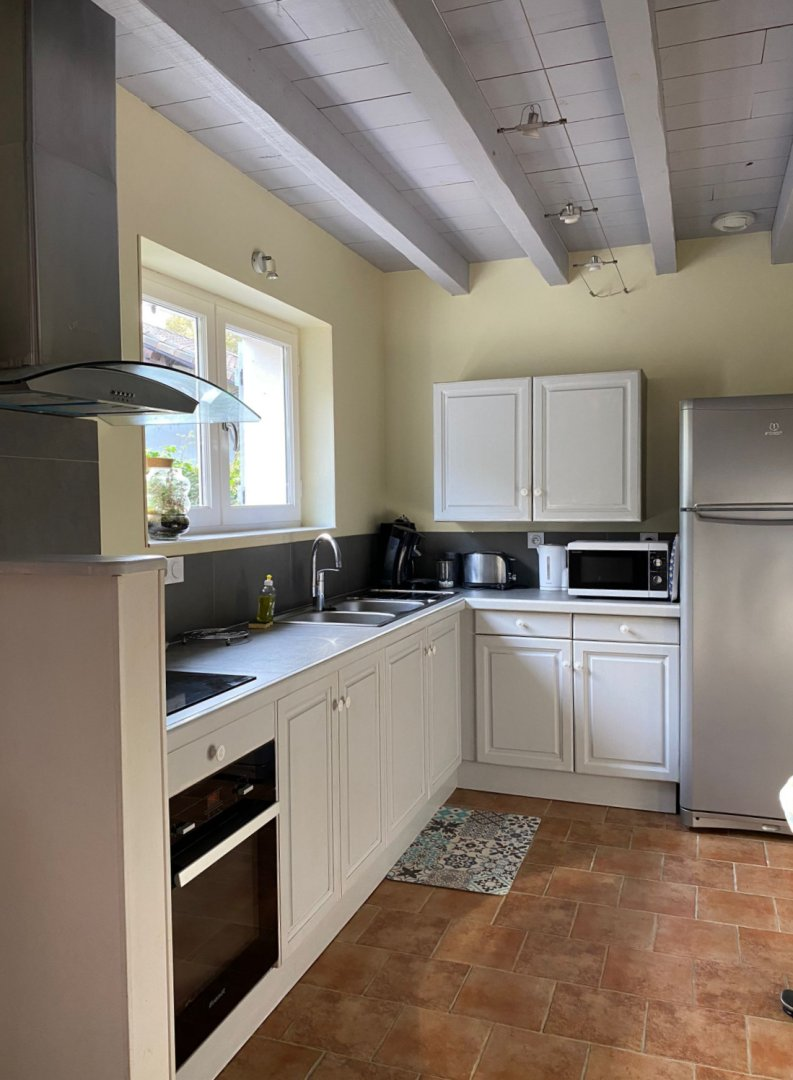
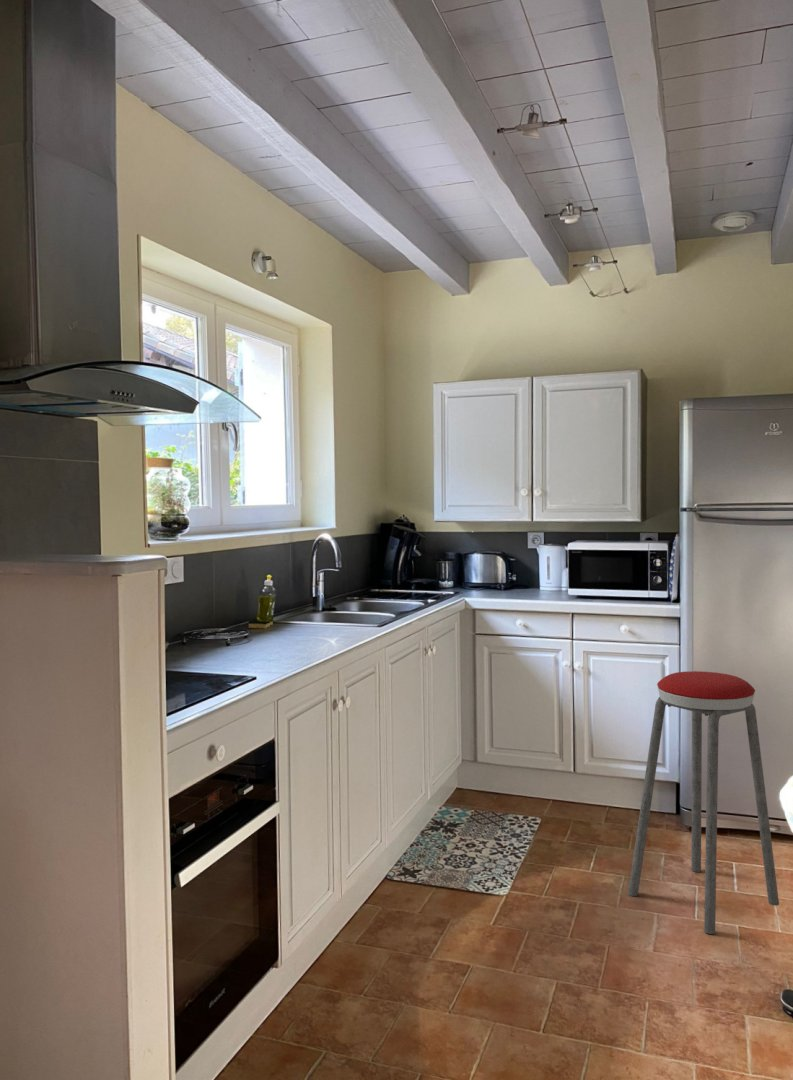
+ music stool [627,670,780,935]
